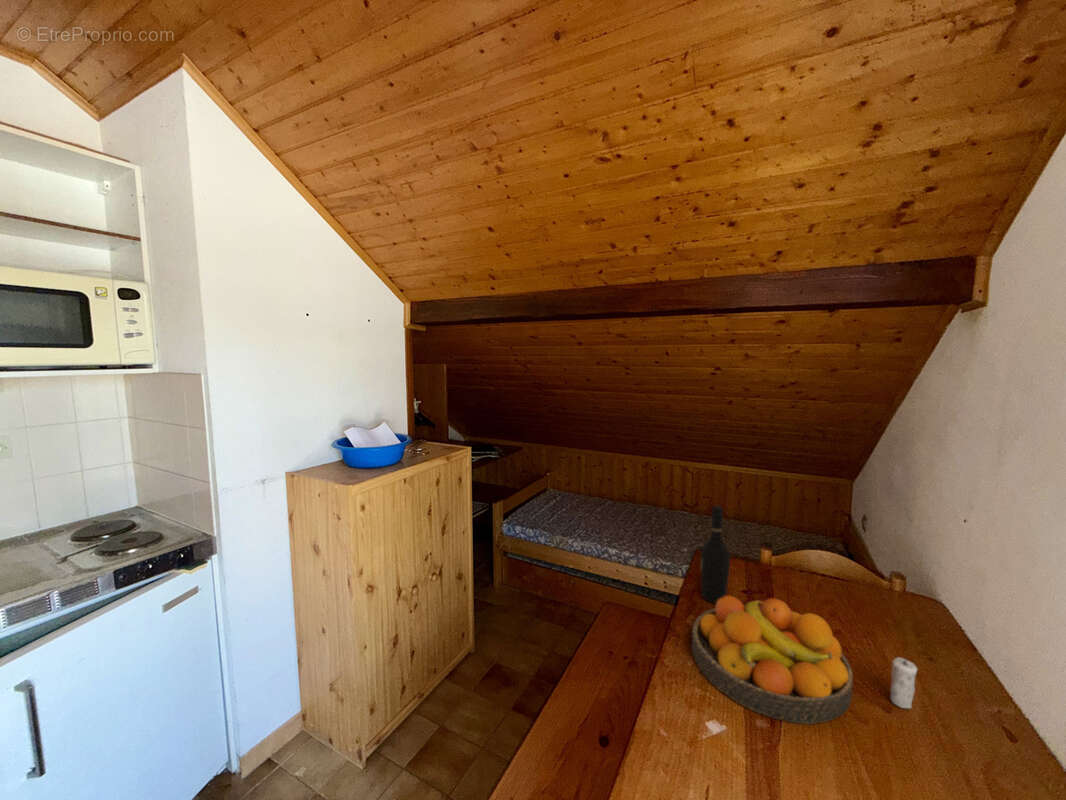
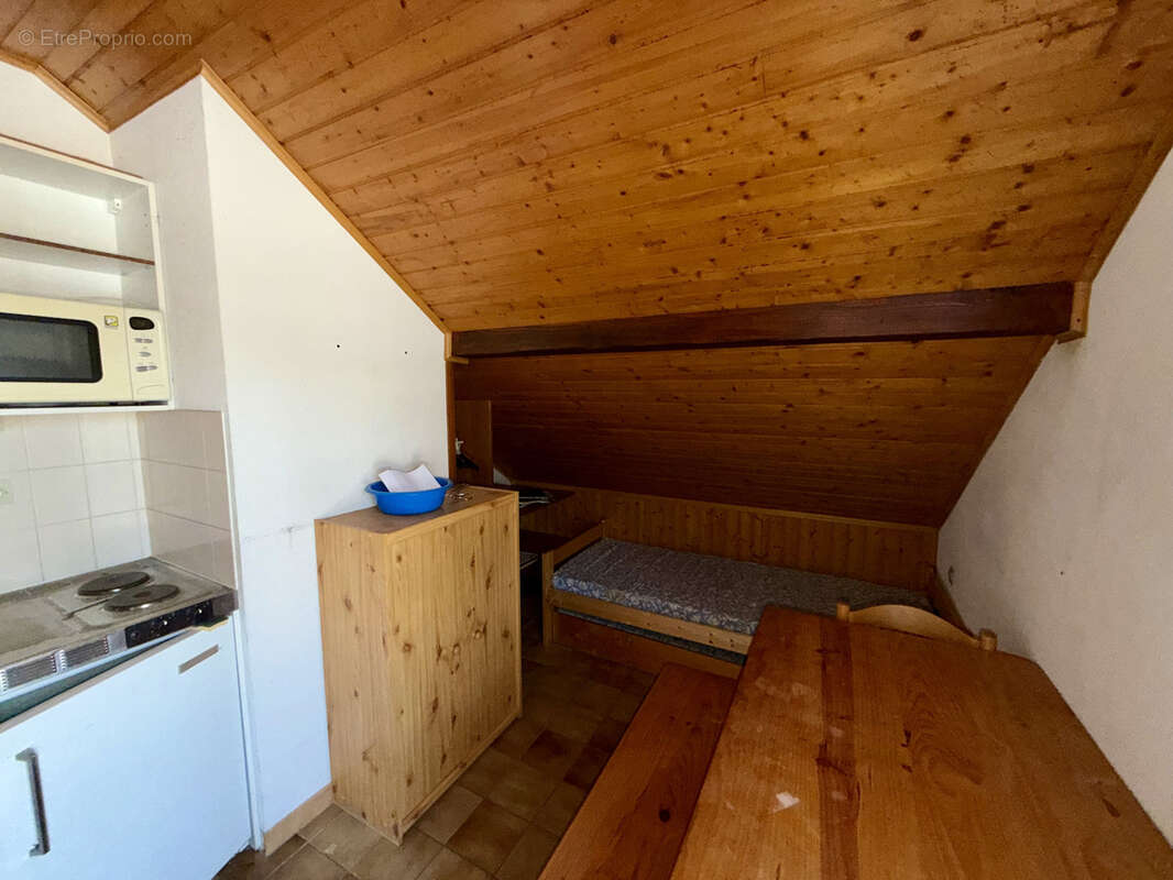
- fruit bowl [691,595,854,726]
- candle [889,654,919,710]
- wine bottle [700,505,731,604]
